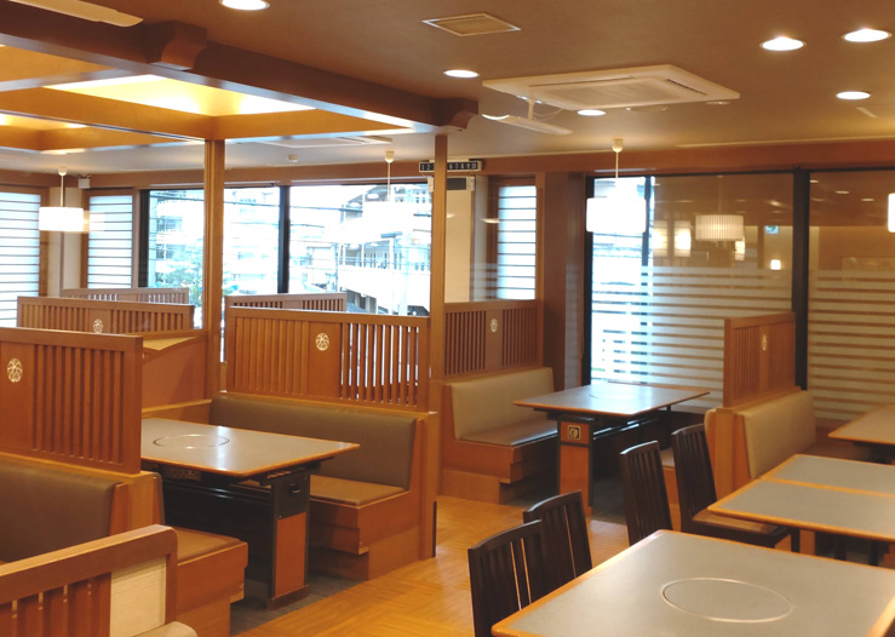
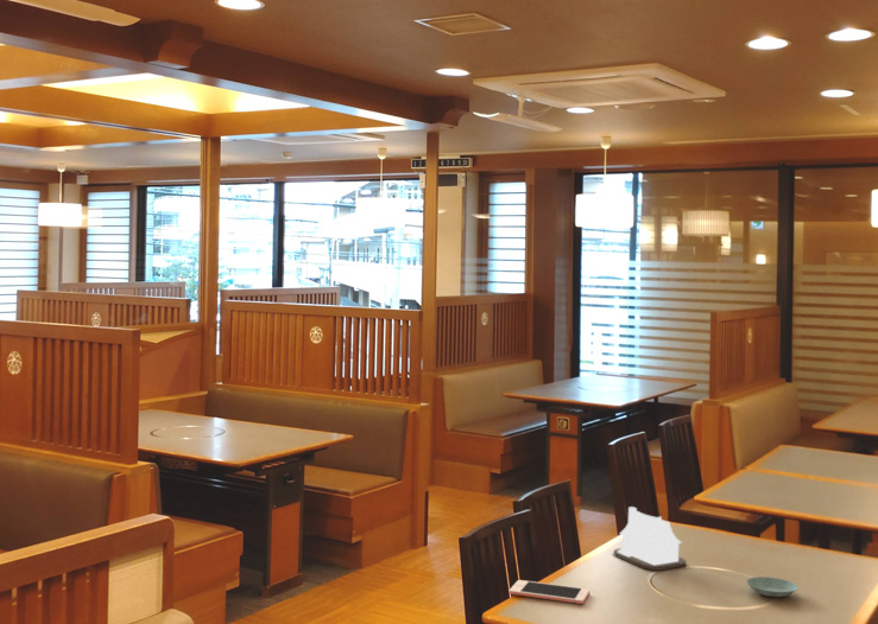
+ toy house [612,505,688,572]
+ cell phone [509,579,590,605]
+ saucer [745,575,800,598]
